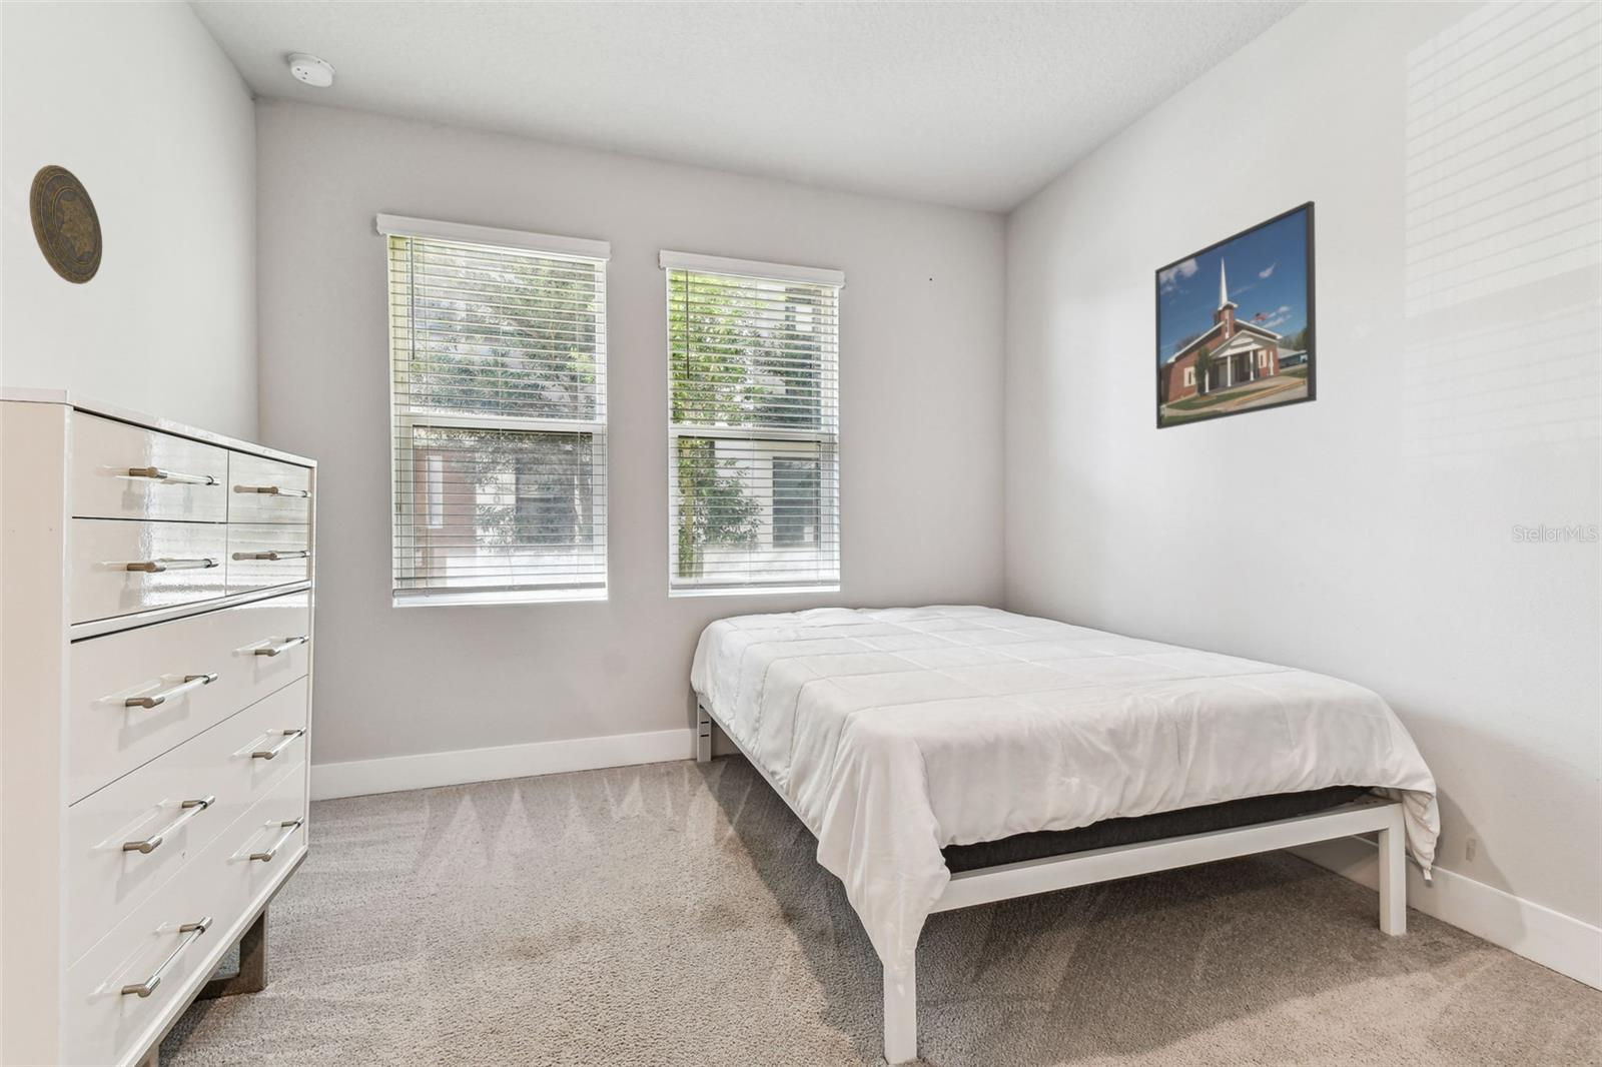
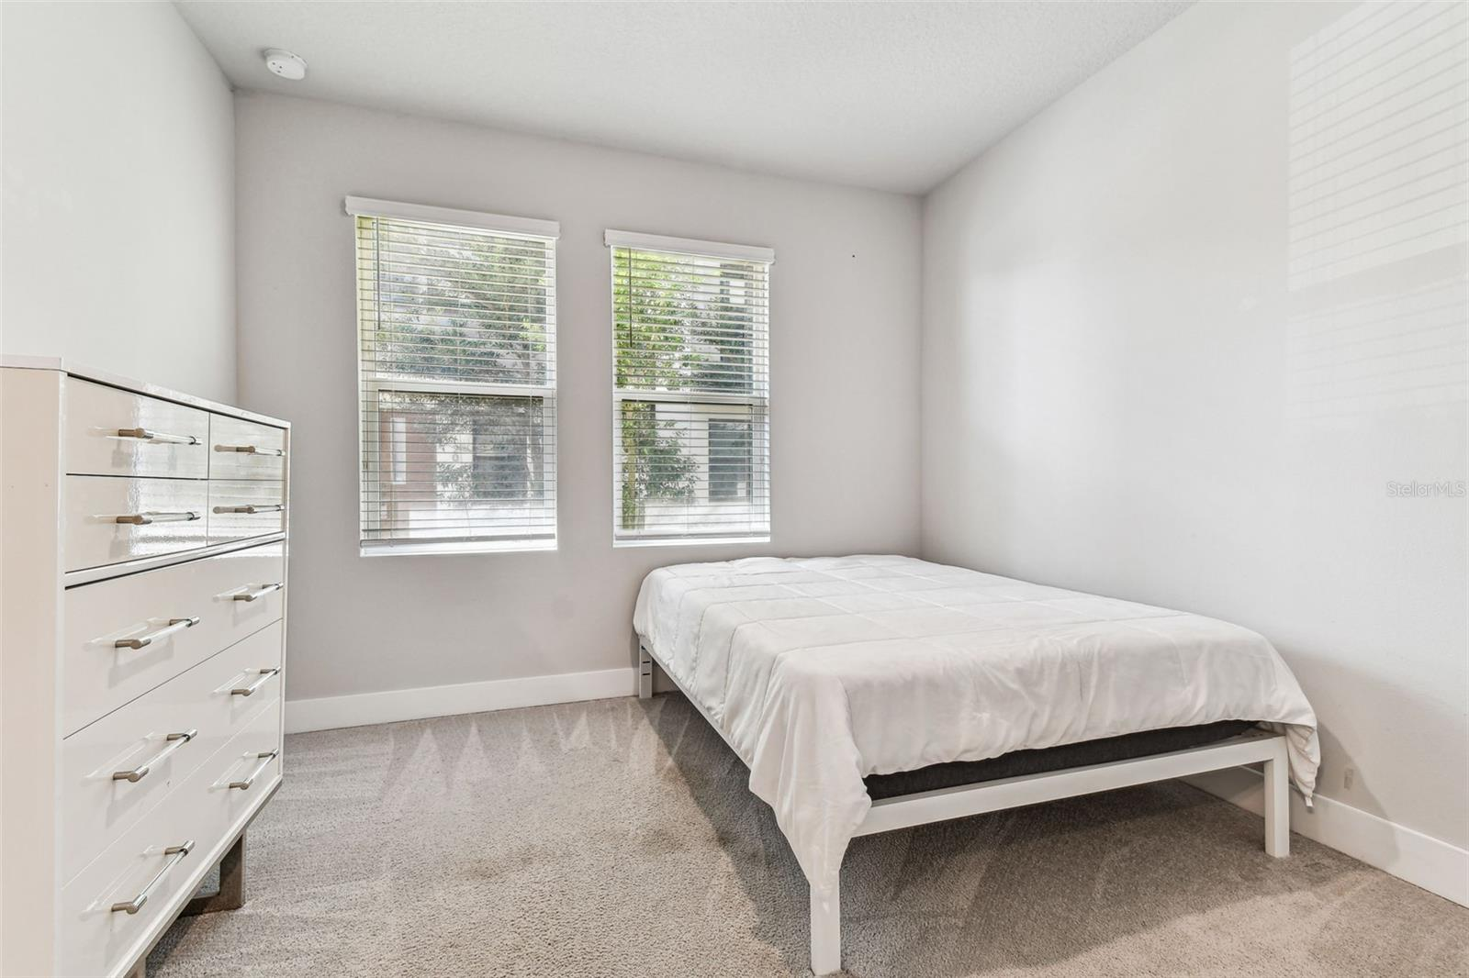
- decorative plate [29,164,104,286]
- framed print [1154,200,1317,430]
